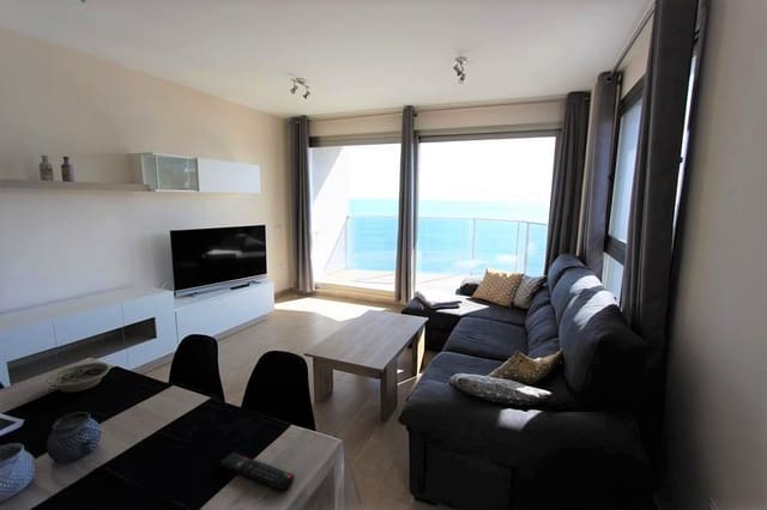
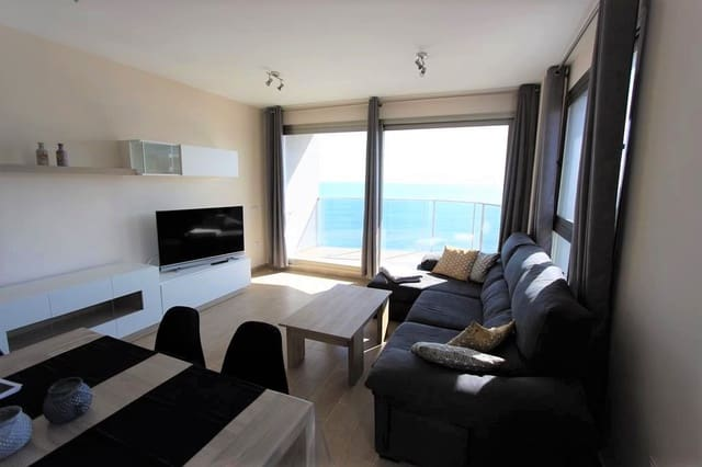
- remote control [218,450,296,491]
- bowl [46,362,110,394]
